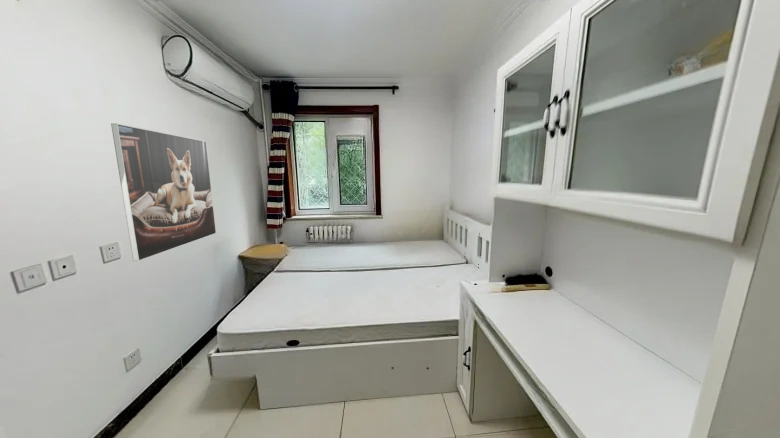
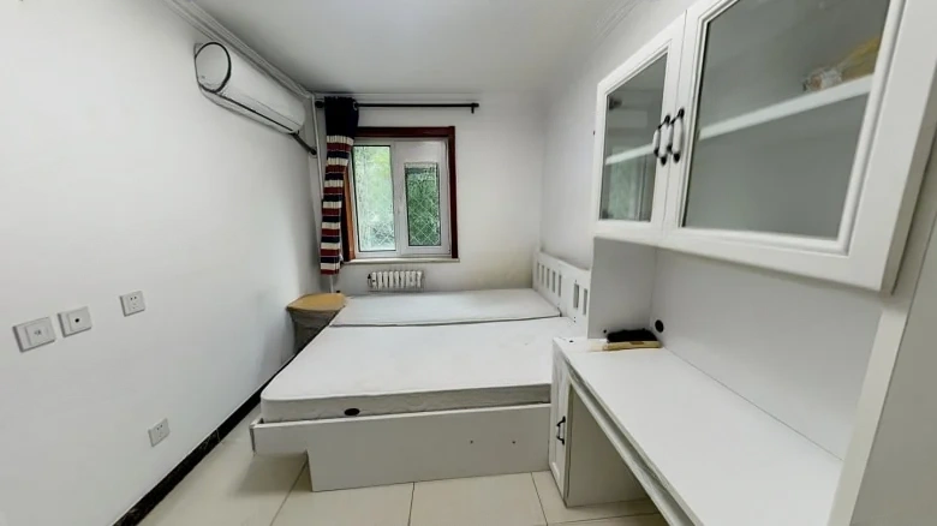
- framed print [110,123,217,262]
